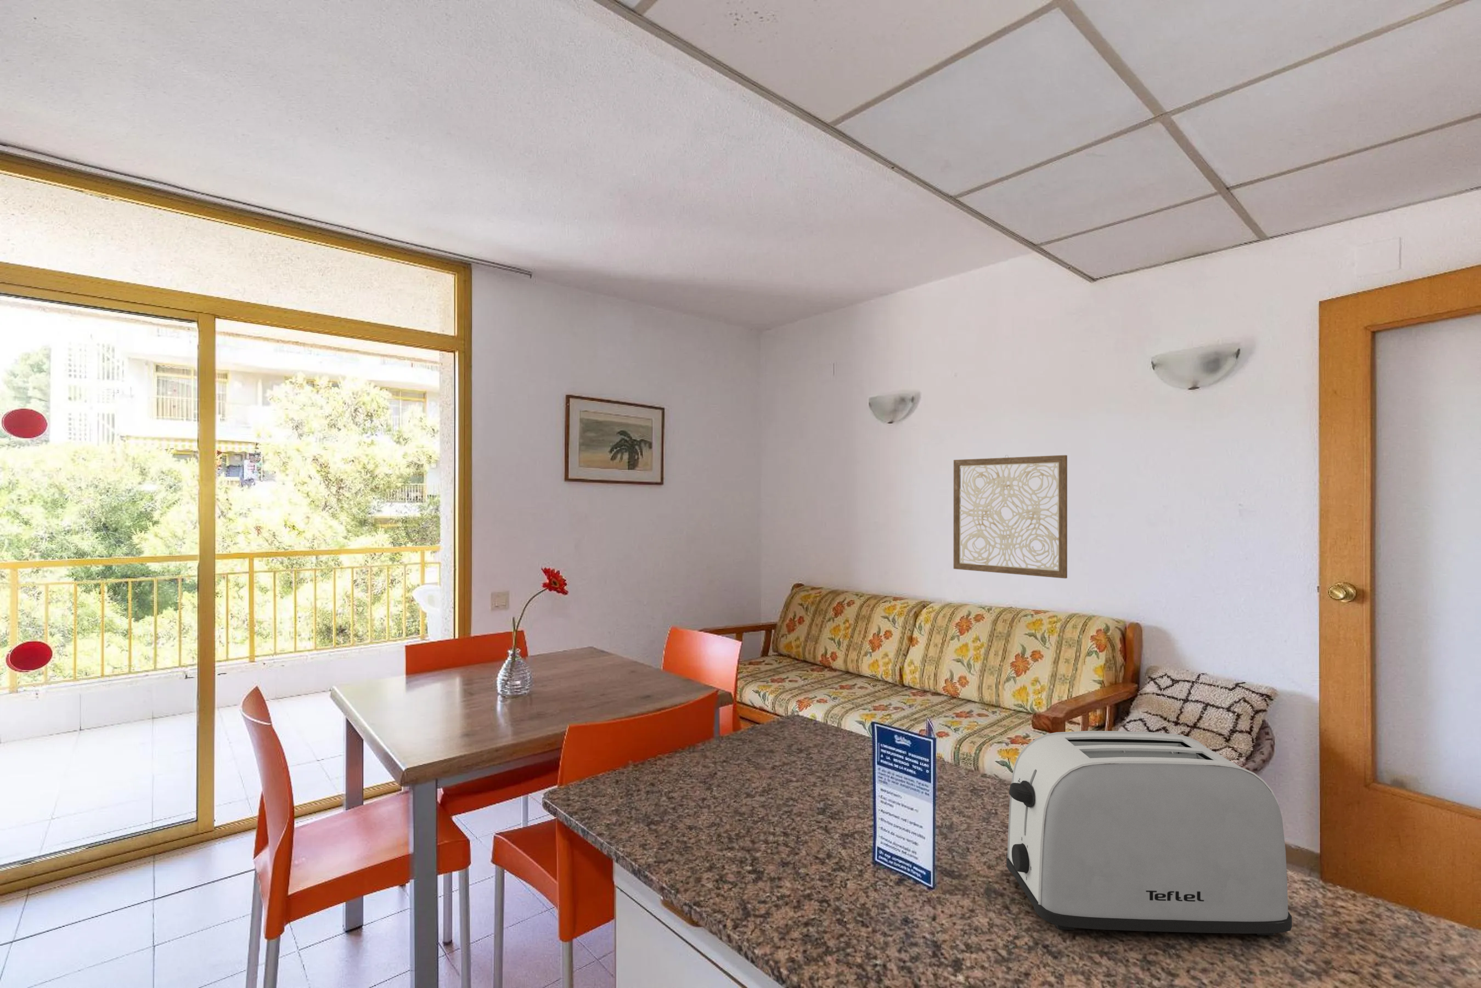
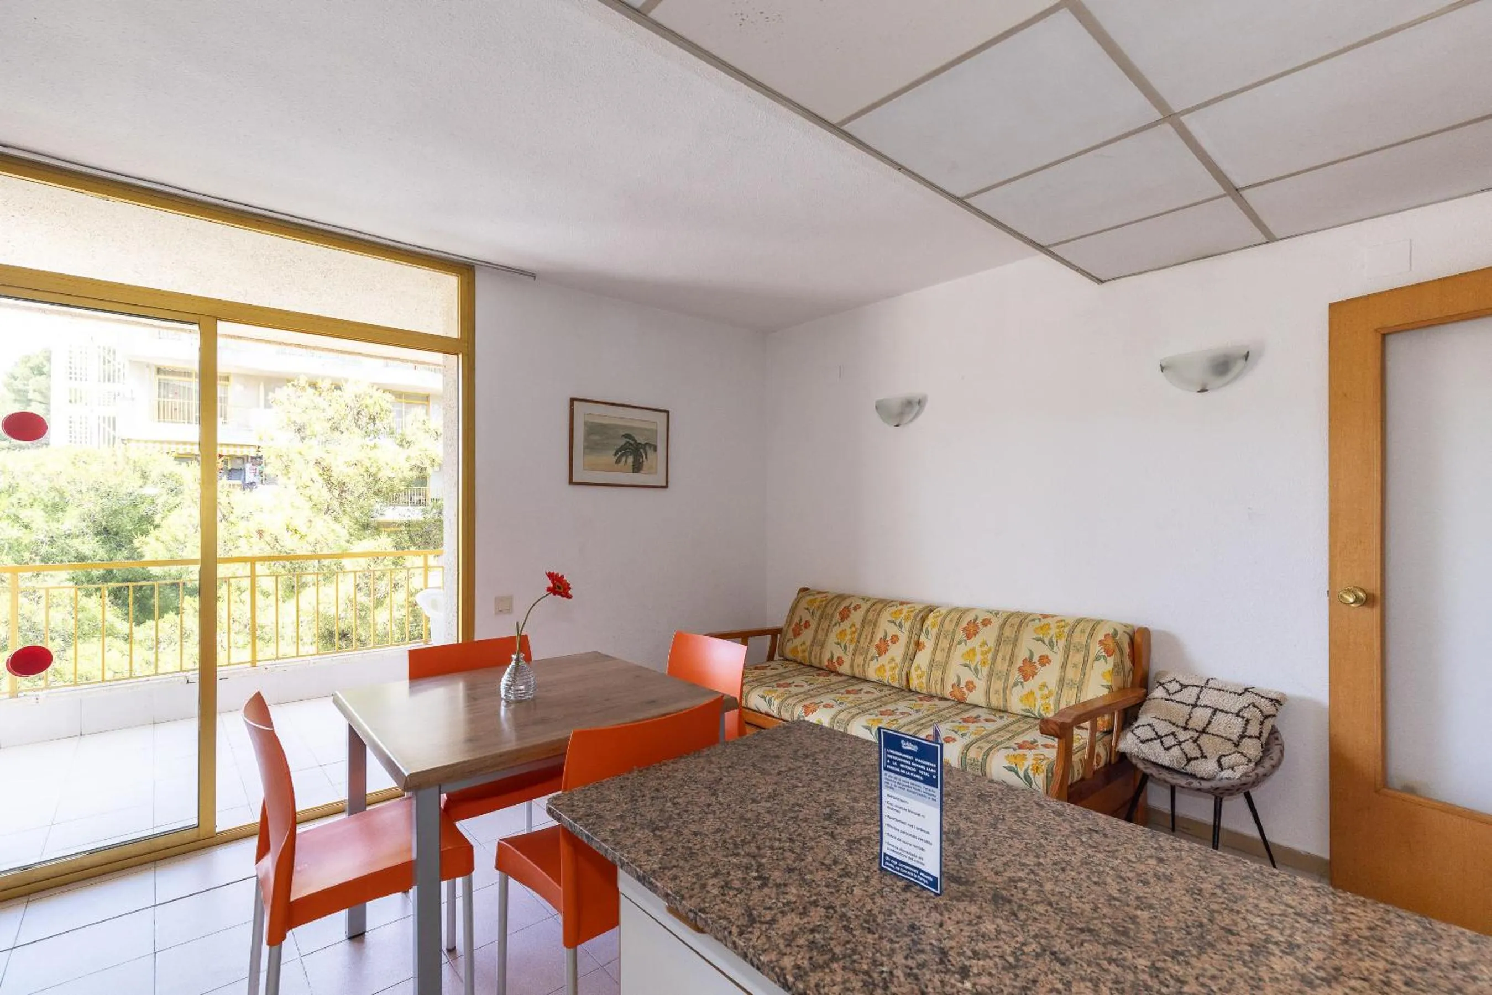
- wall art [953,454,1067,579]
- toaster [1006,730,1292,936]
